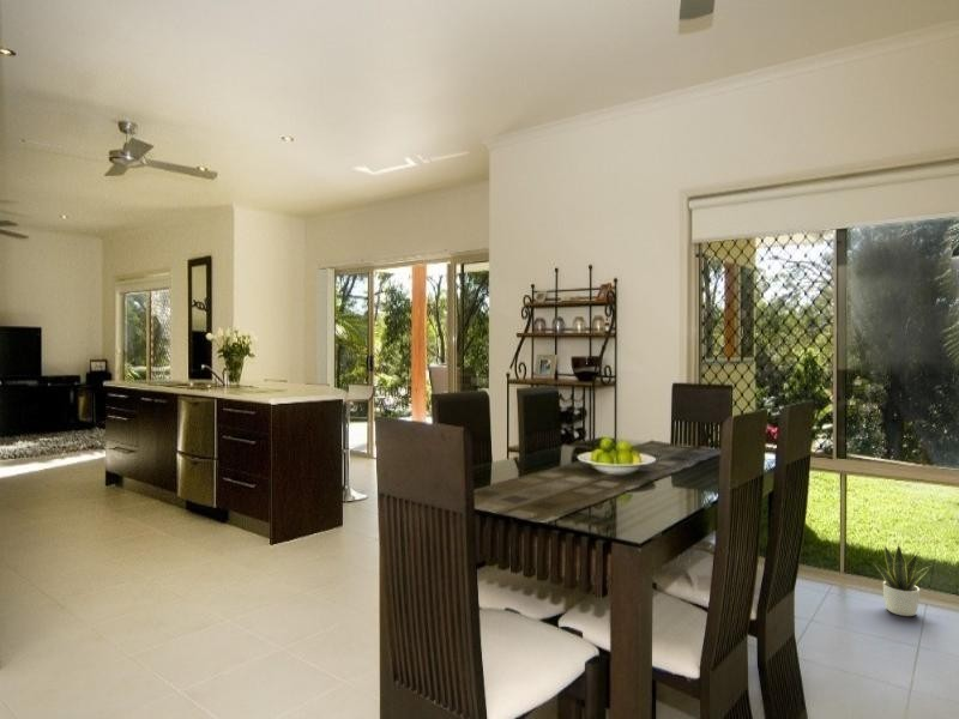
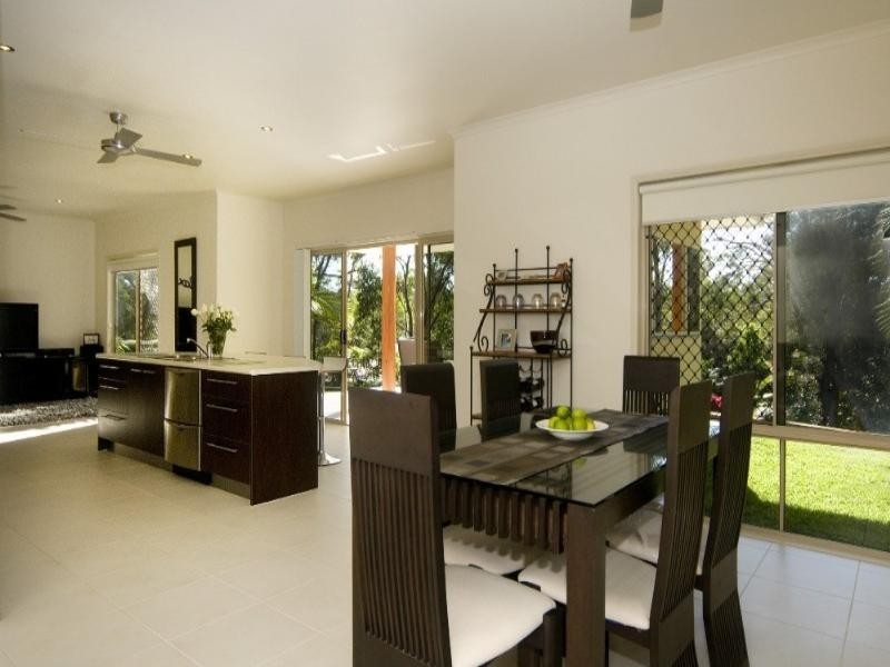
- potted plant [870,544,934,617]
